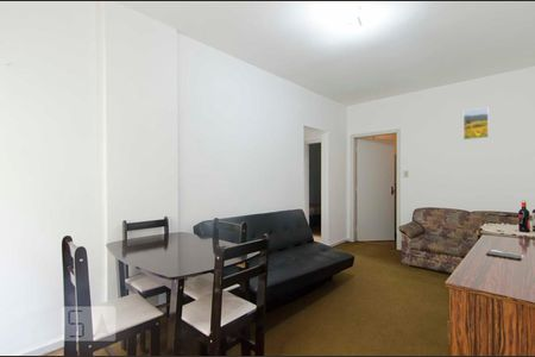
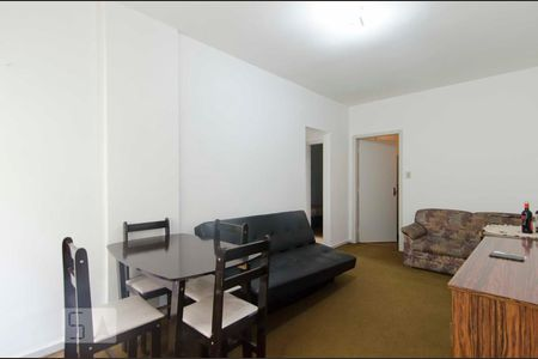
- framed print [462,106,490,140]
